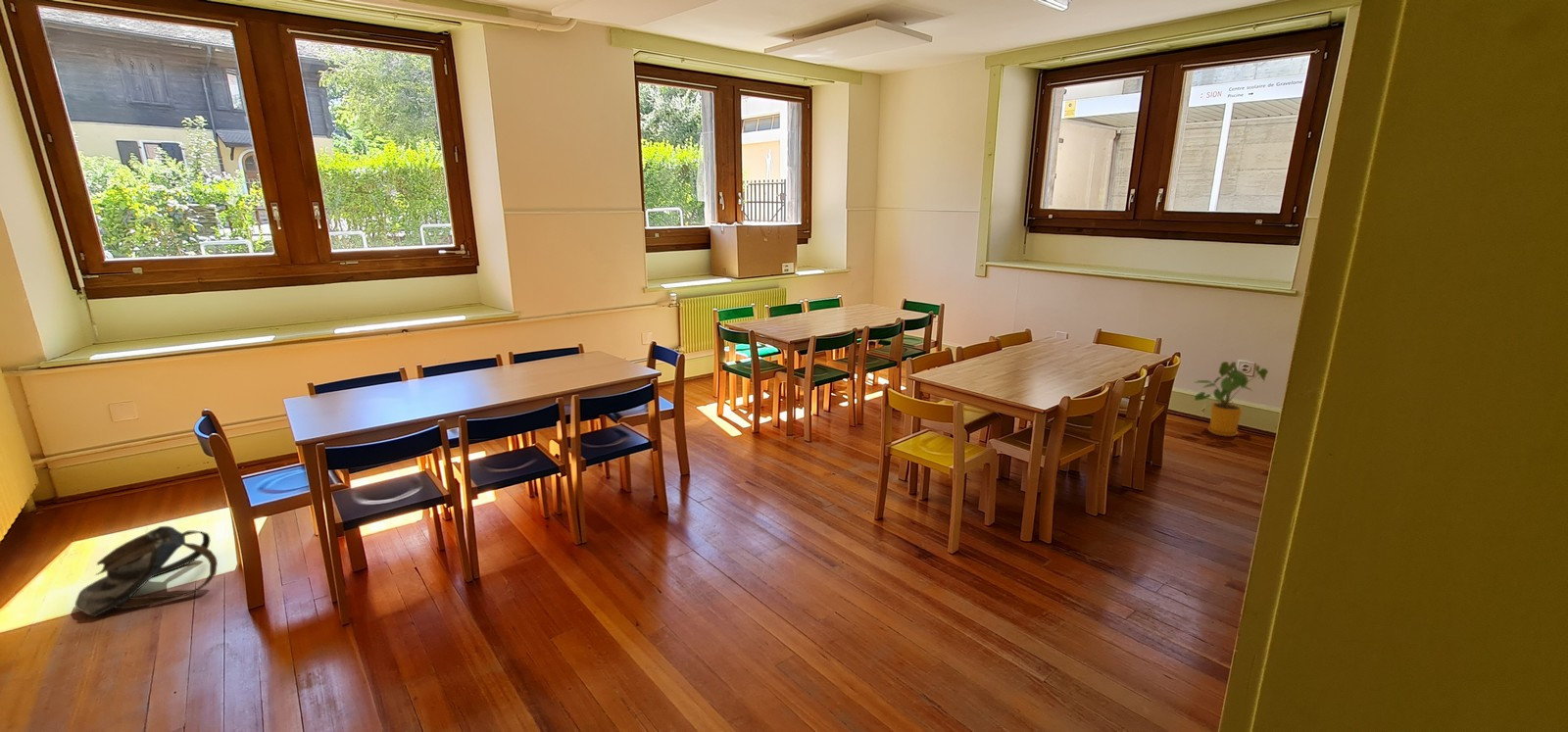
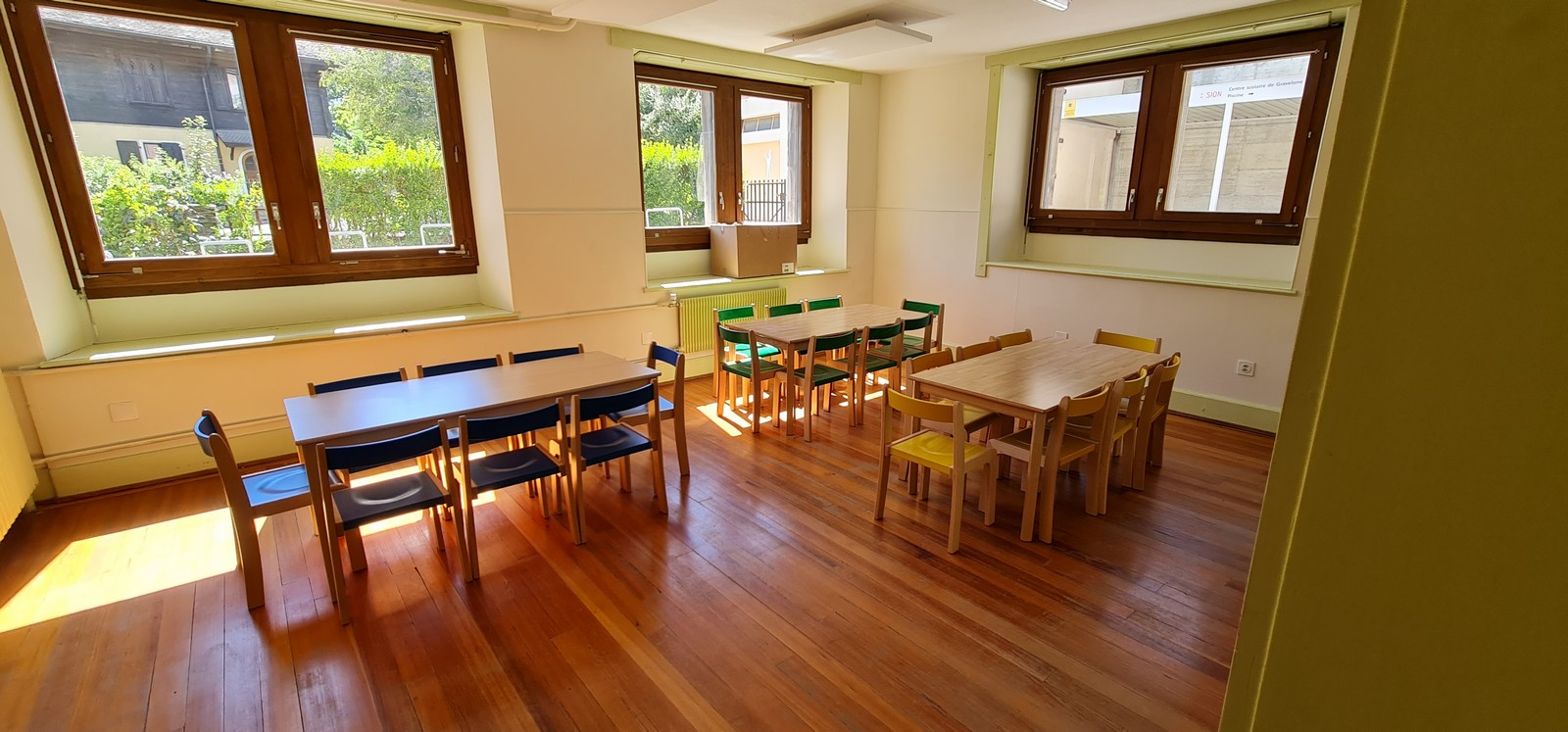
- backpack [74,525,219,618]
- house plant [1194,361,1269,437]
